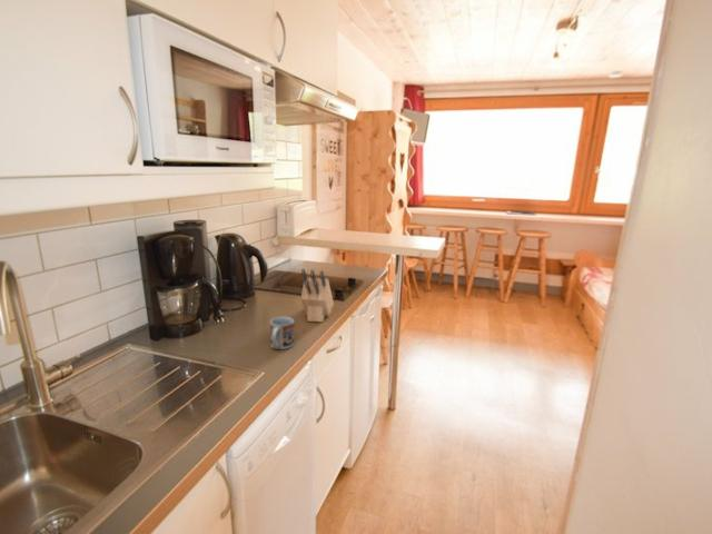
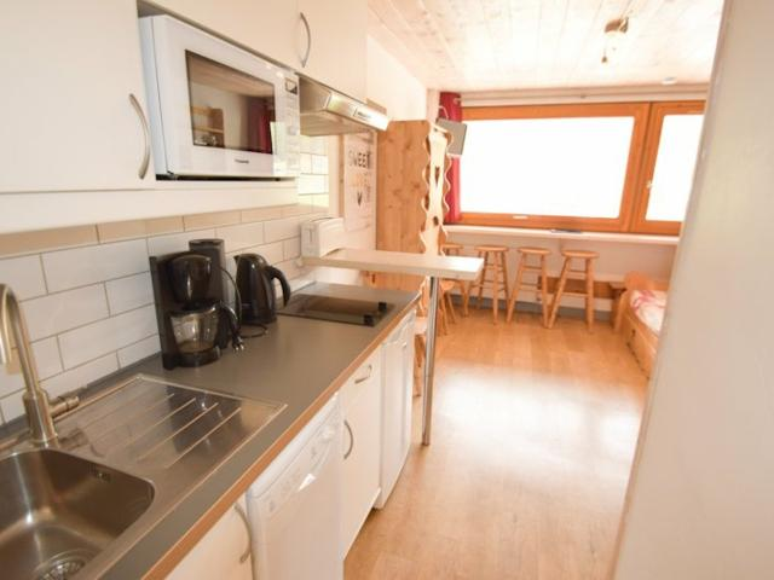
- knife block [300,268,335,323]
- cup [269,316,295,350]
